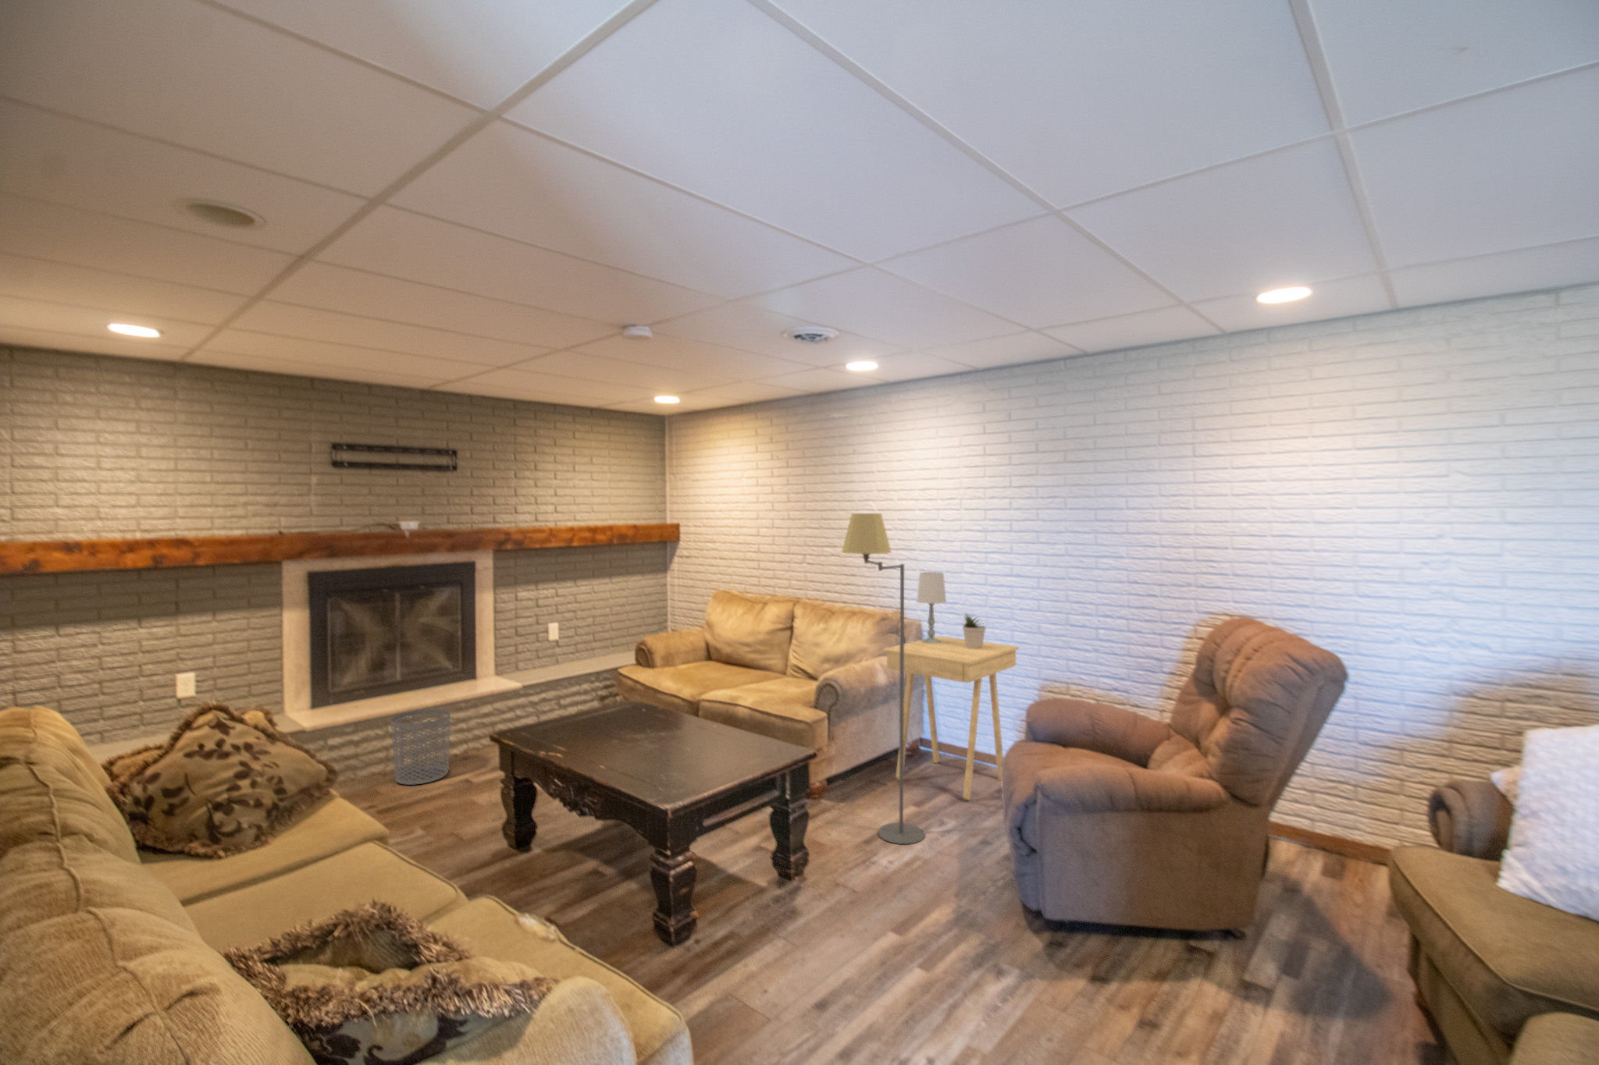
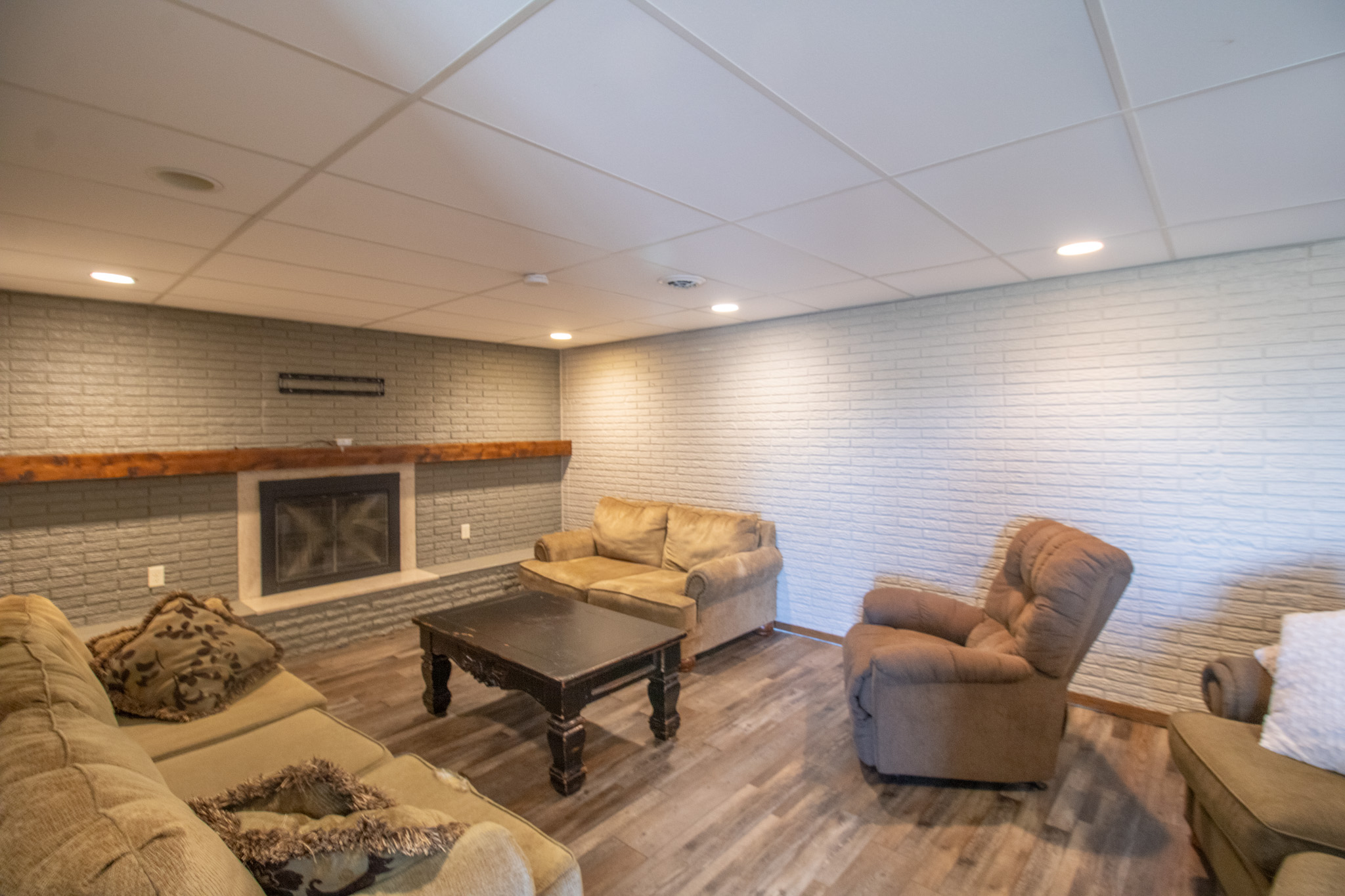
- floor lamp [841,512,925,845]
- potted plant [959,611,987,649]
- table lamp [915,571,948,643]
- side table [882,635,1020,801]
- waste bin [390,708,452,786]
